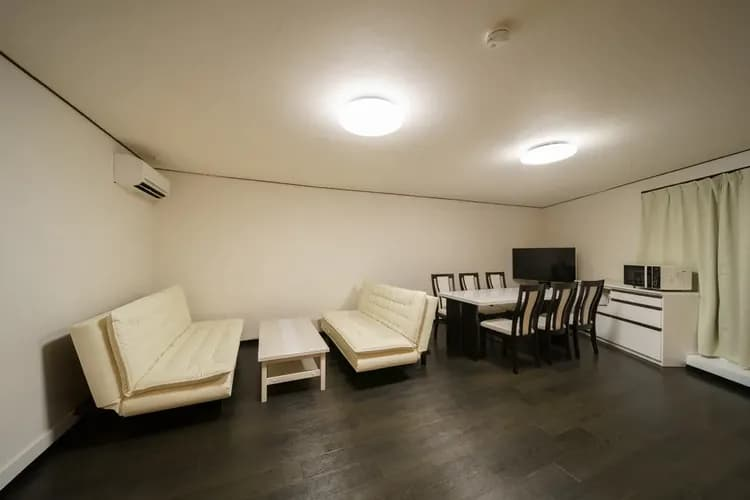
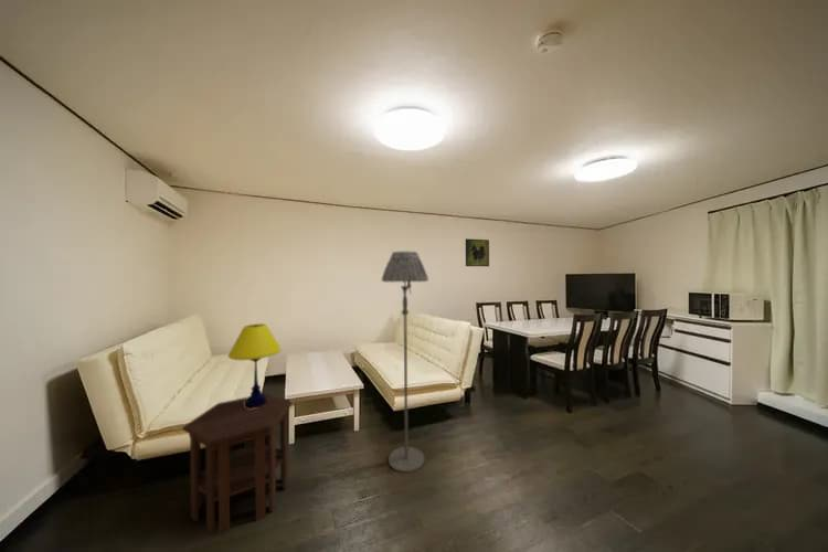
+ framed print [465,237,490,267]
+ floor lamp [381,250,429,474]
+ side table [181,392,294,537]
+ table lamp [226,322,282,408]
